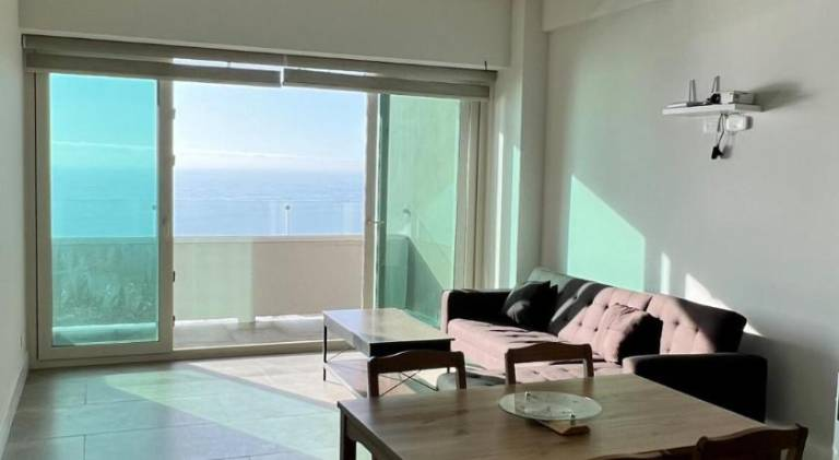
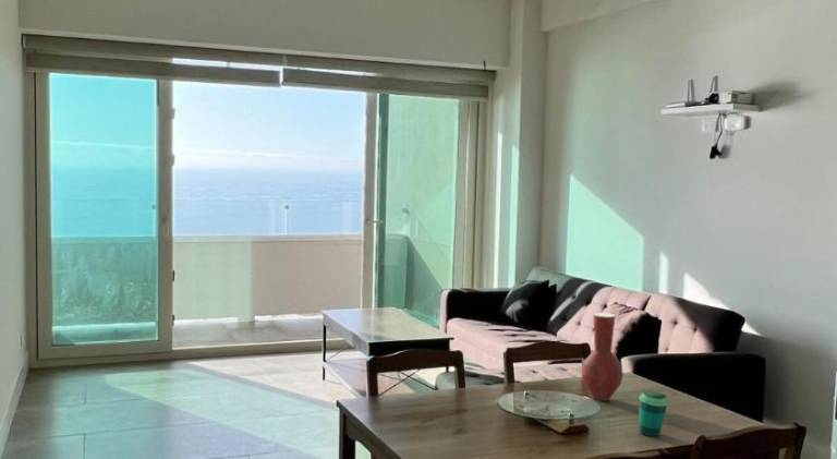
+ vase [580,312,624,401]
+ cup [638,389,669,437]
